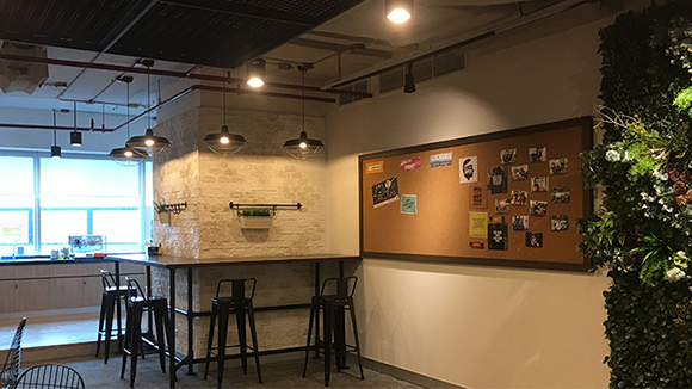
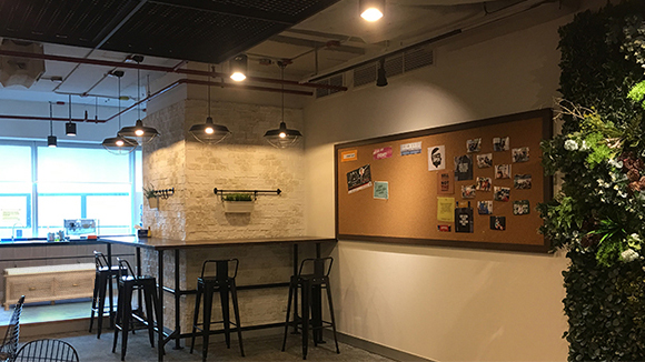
+ bench [0,262,99,312]
